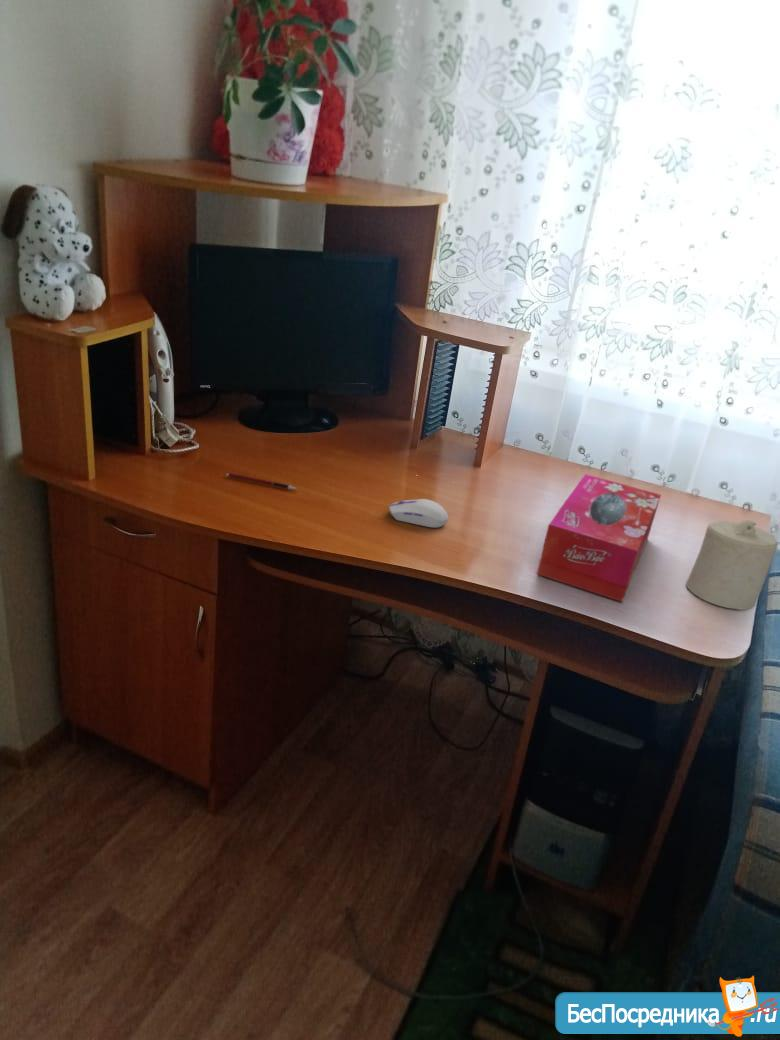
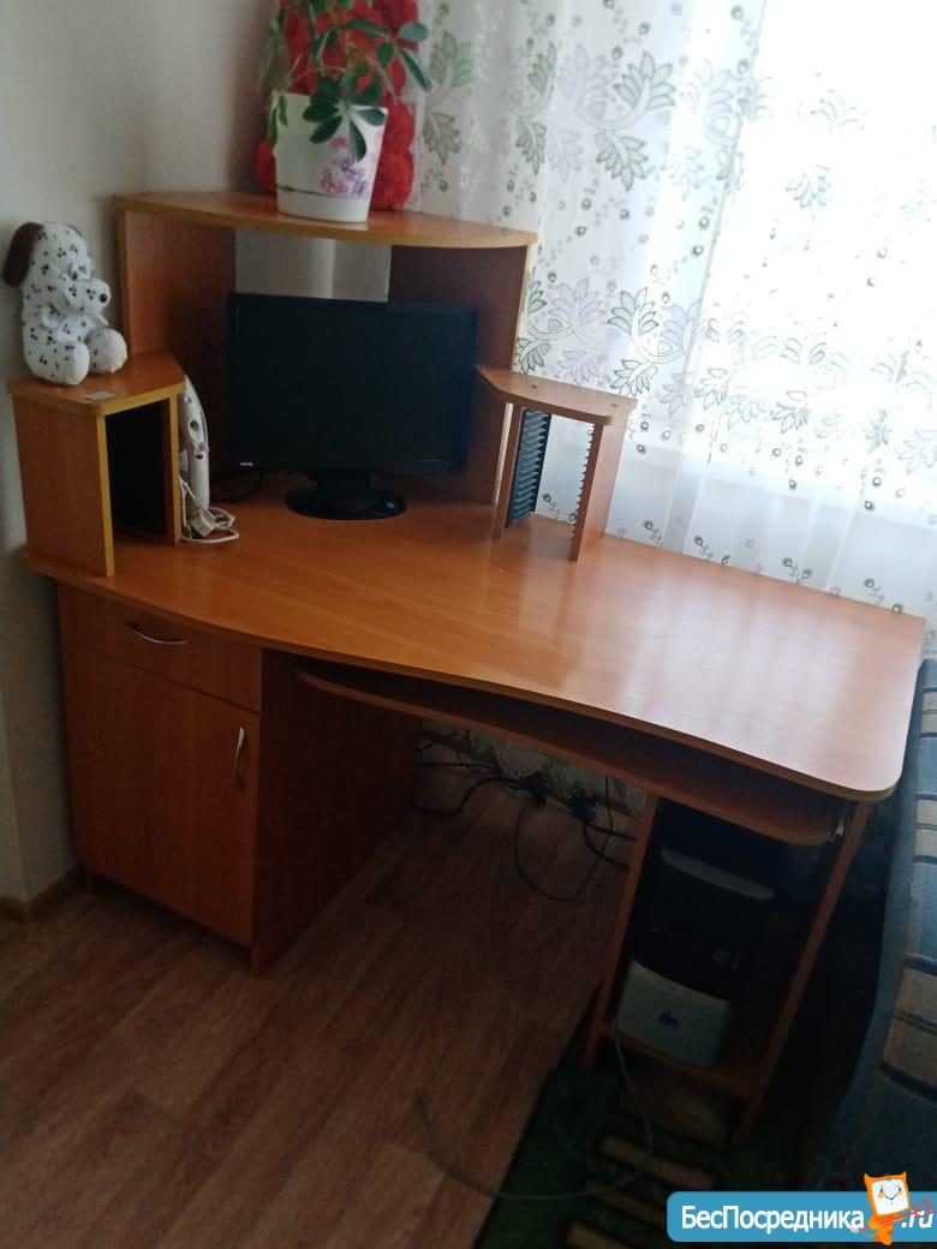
- candle [685,519,779,611]
- pen [226,472,298,490]
- computer mouse [388,498,449,528]
- tissue box [536,473,662,603]
